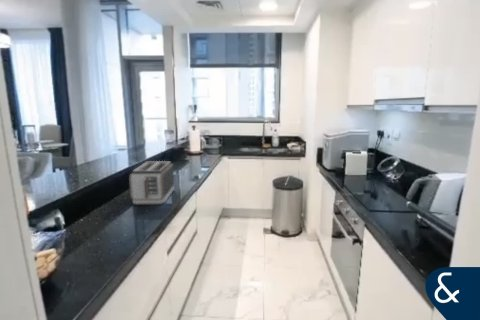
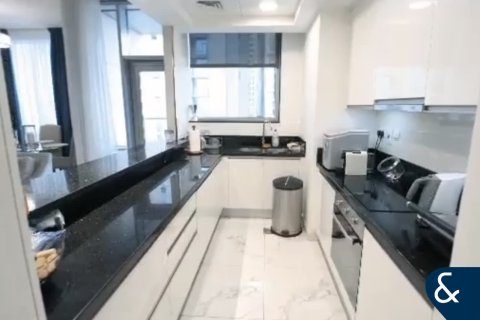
- toaster [128,160,175,206]
